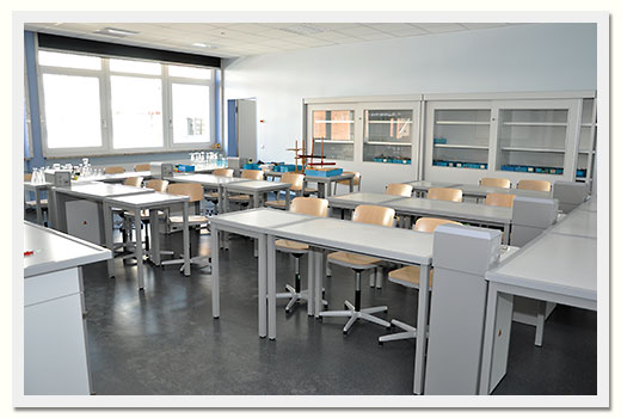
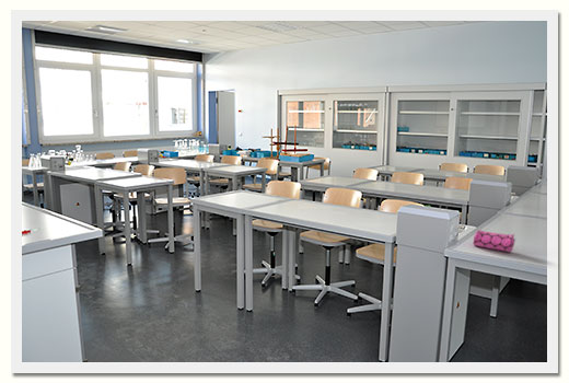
+ pencil case [472,229,516,253]
